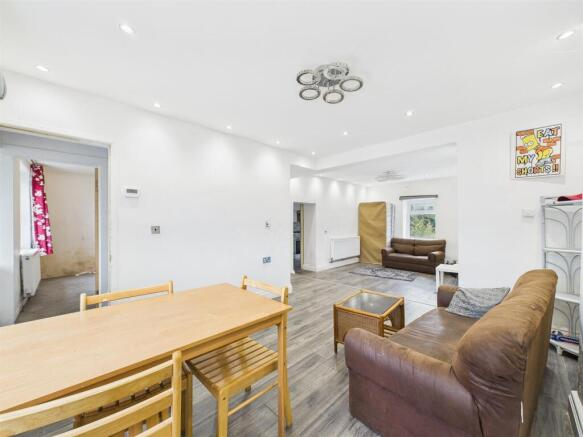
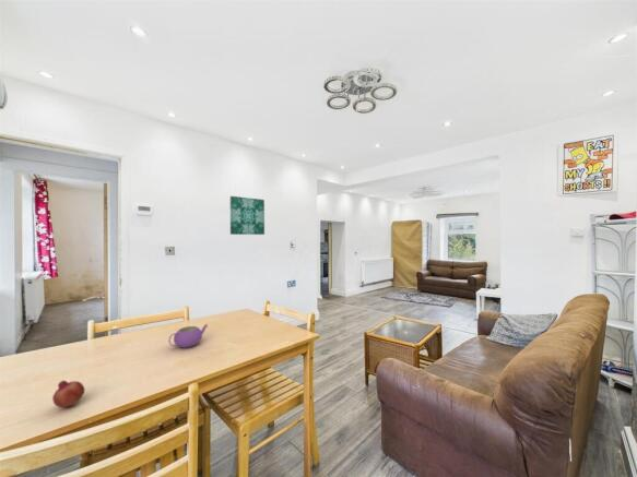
+ fruit [51,379,86,408]
+ teapot [168,323,209,349]
+ wall art [229,195,266,236]
